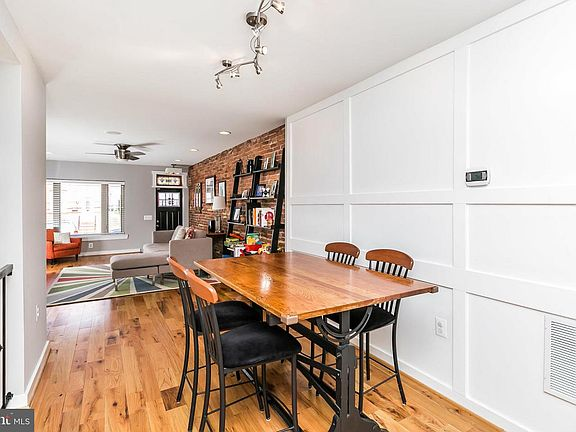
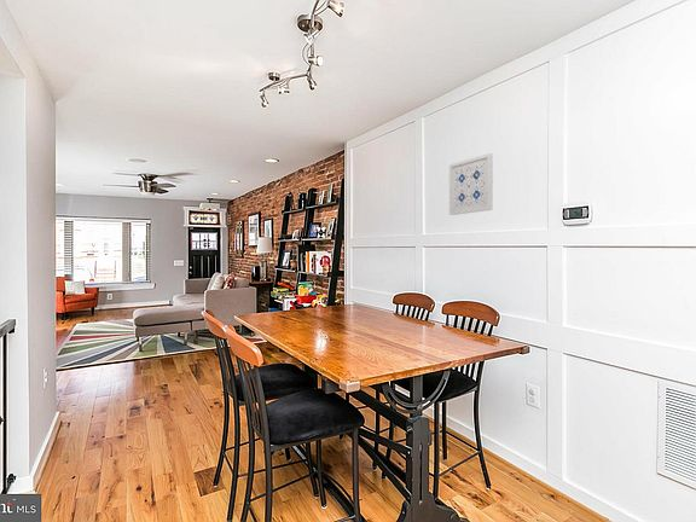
+ wall art [448,152,494,216]
